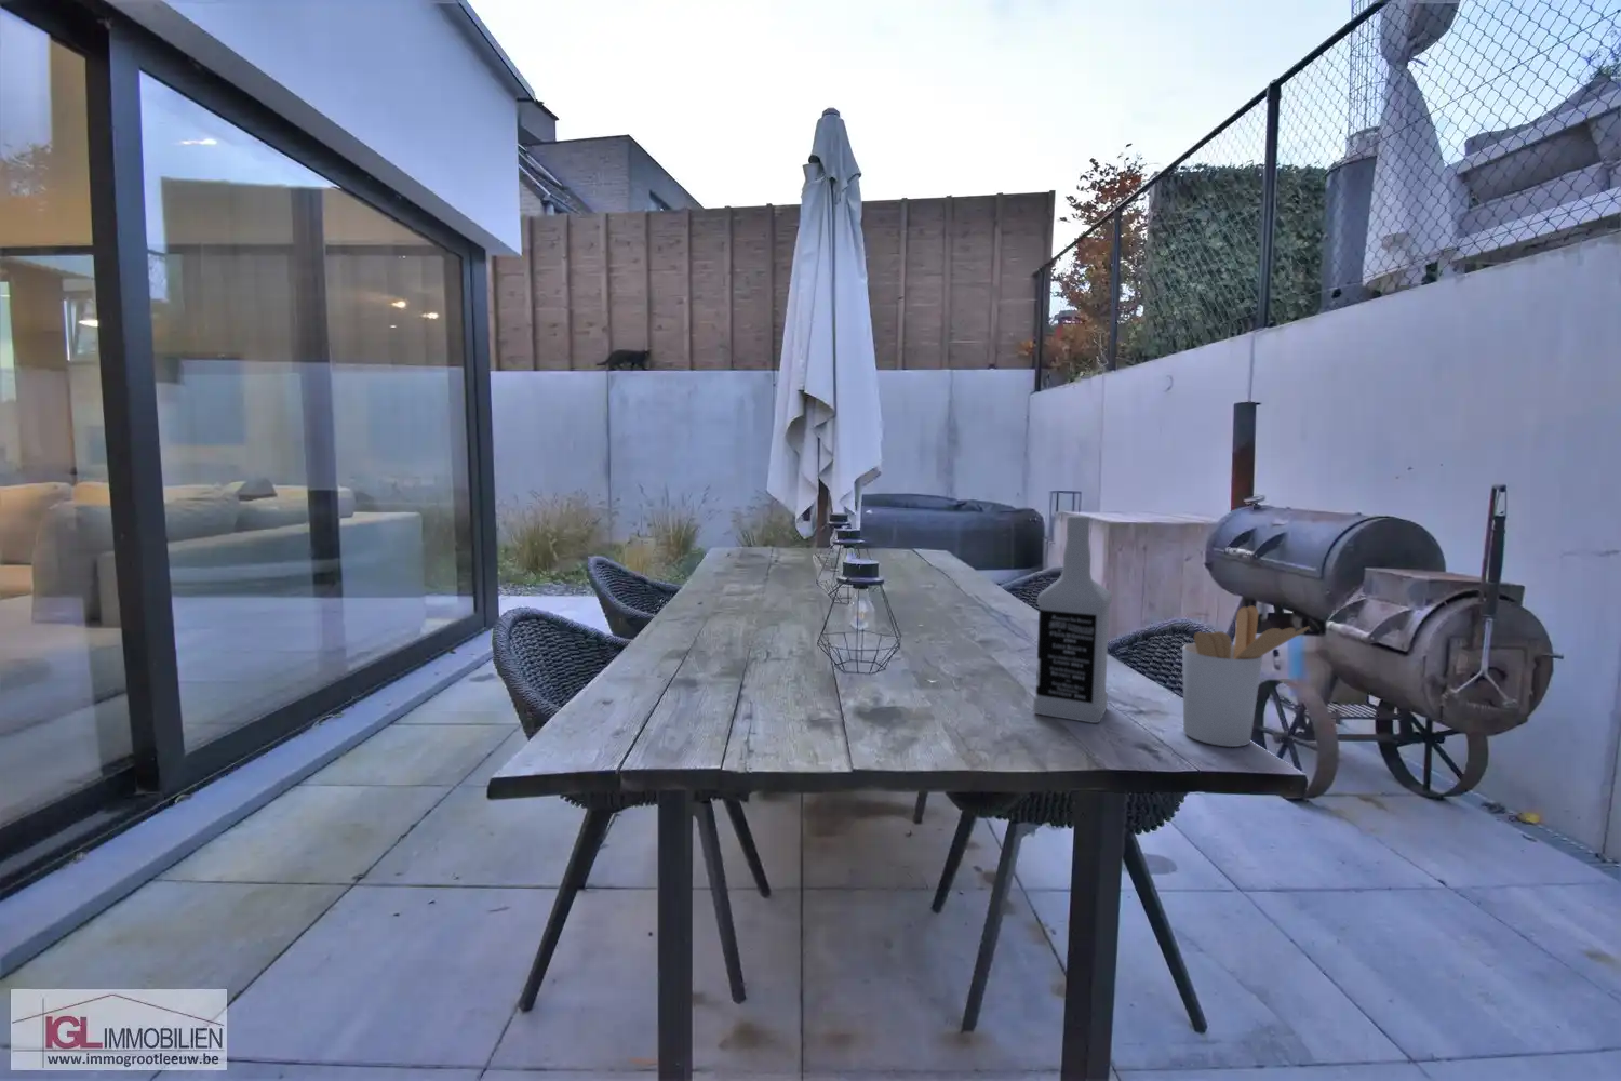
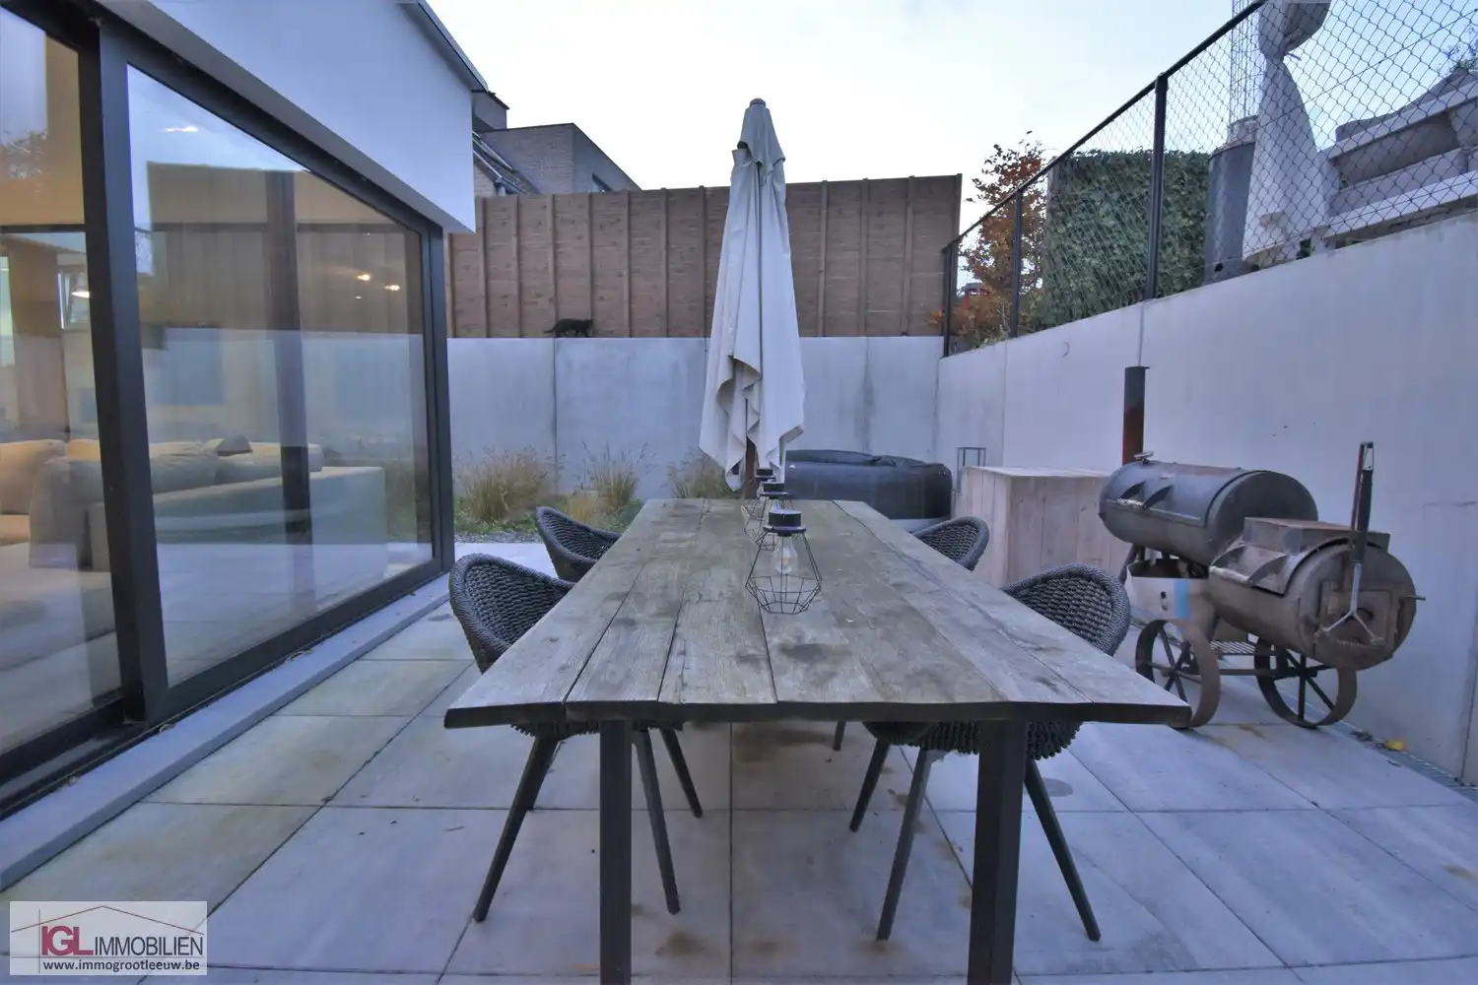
- vodka [1032,514,1113,724]
- utensil holder [1181,606,1311,748]
